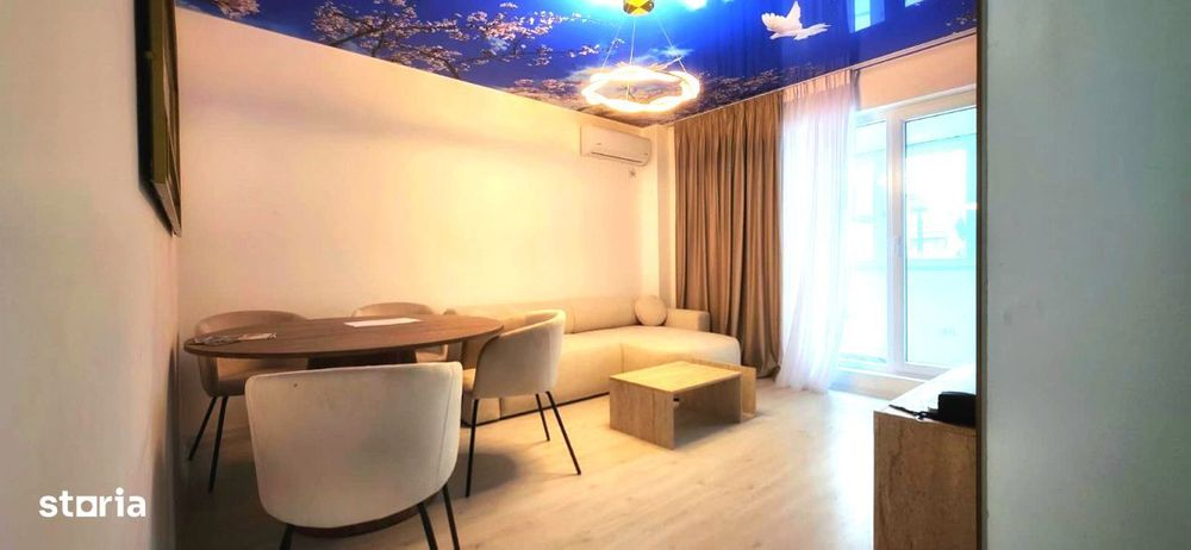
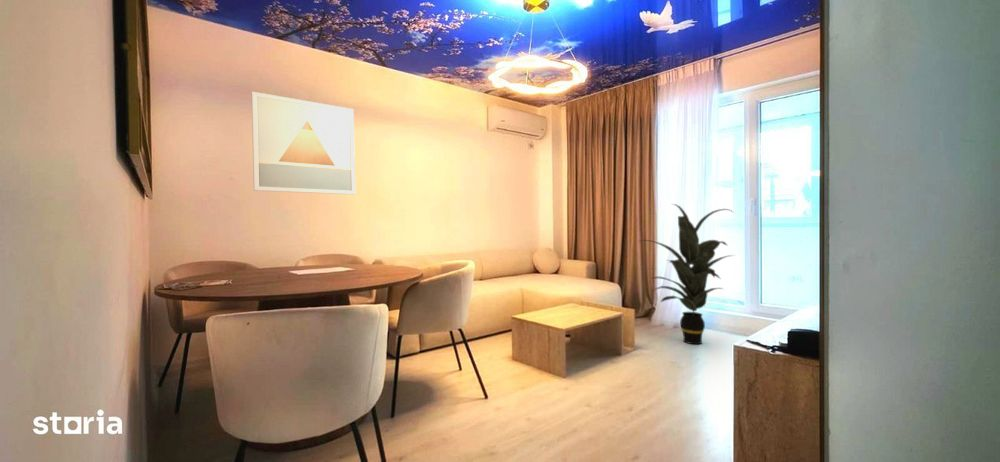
+ wall art [251,91,356,195]
+ indoor plant [636,203,736,345]
